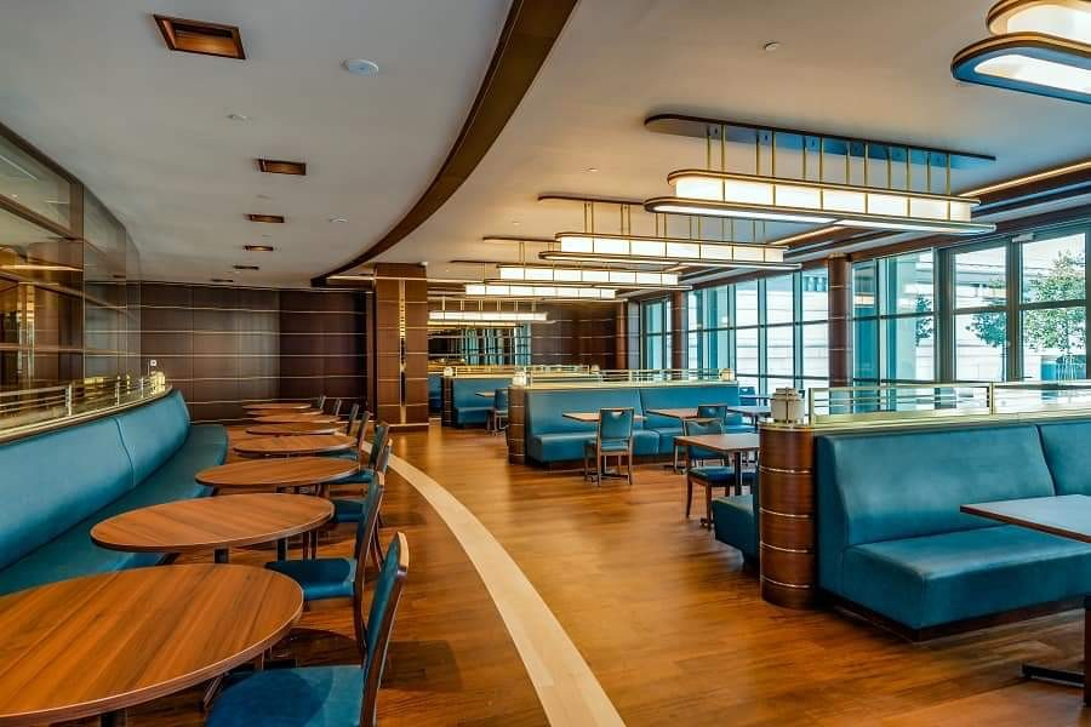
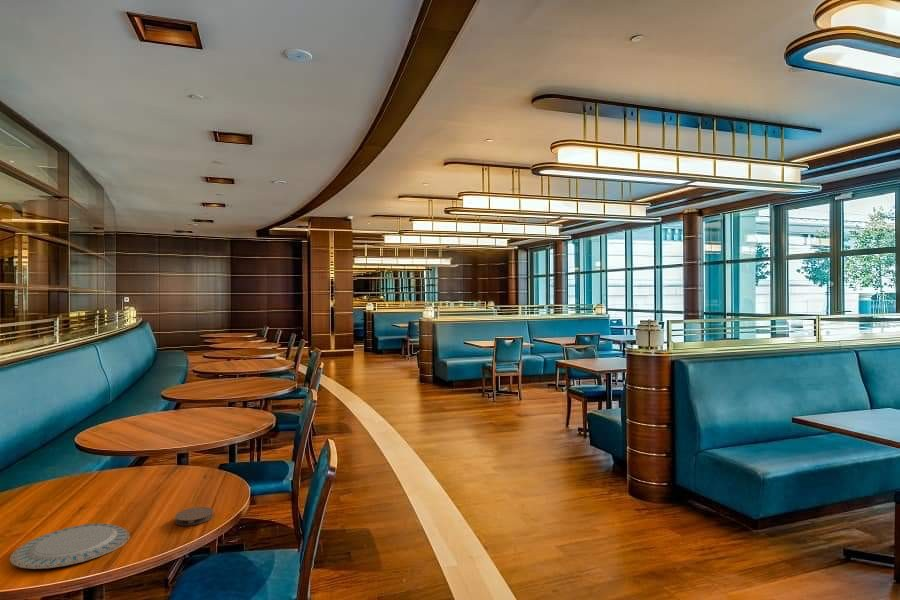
+ coaster [174,506,214,526]
+ chinaware [9,522,131,570]
